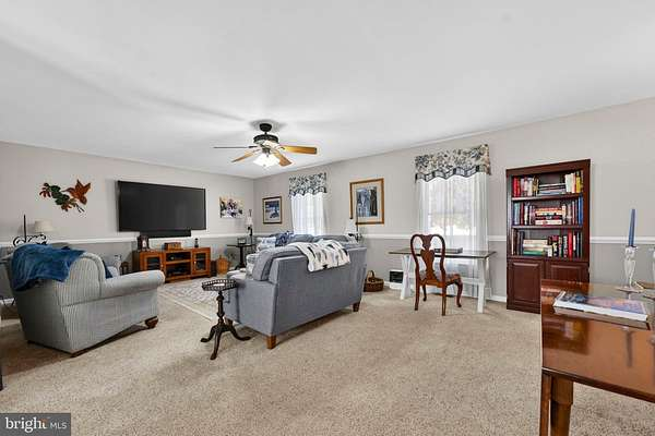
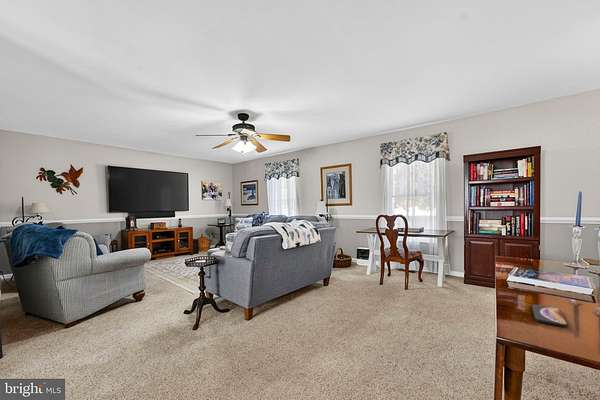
+ smartphone [531,304,569,328]
